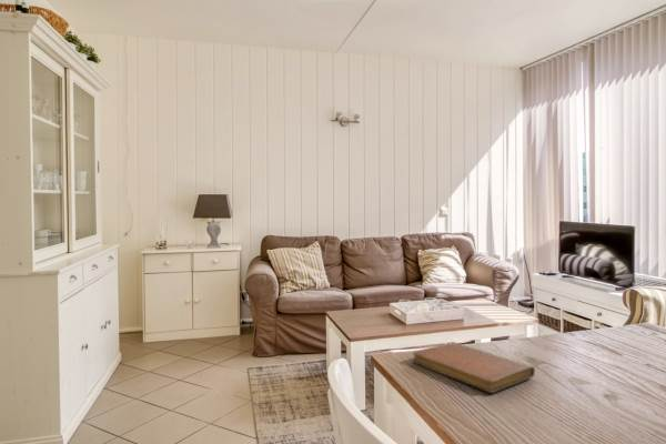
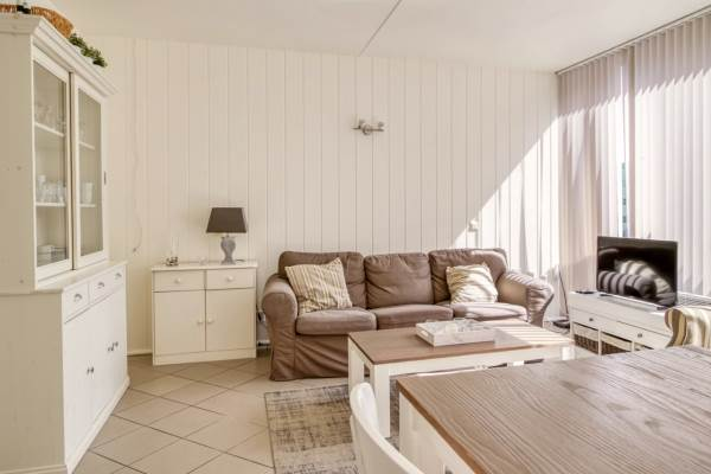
- notebook [412,341,536,394]
